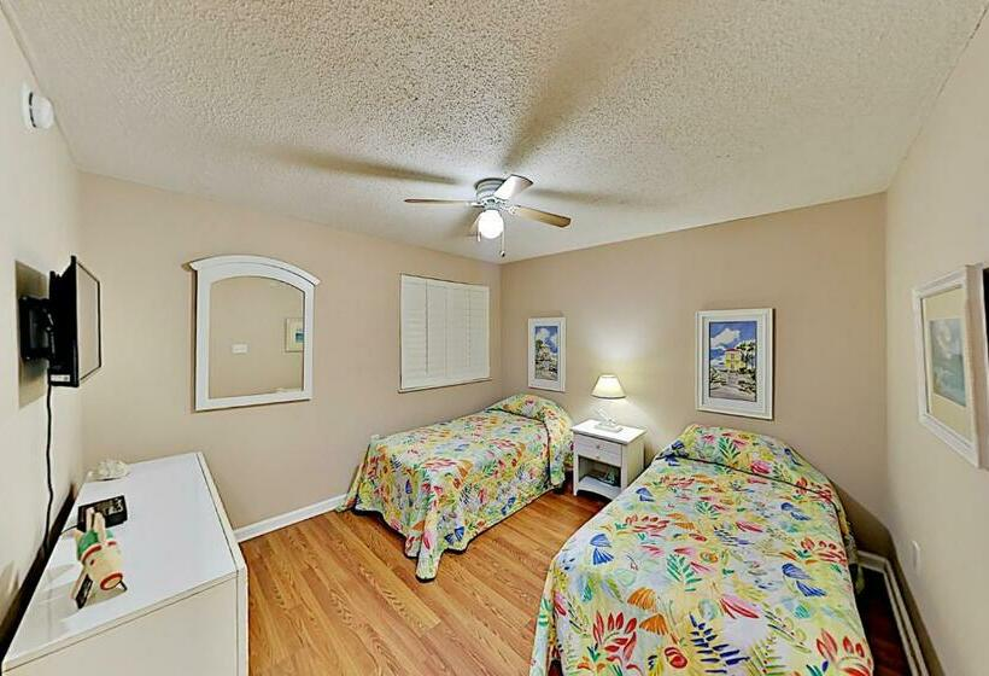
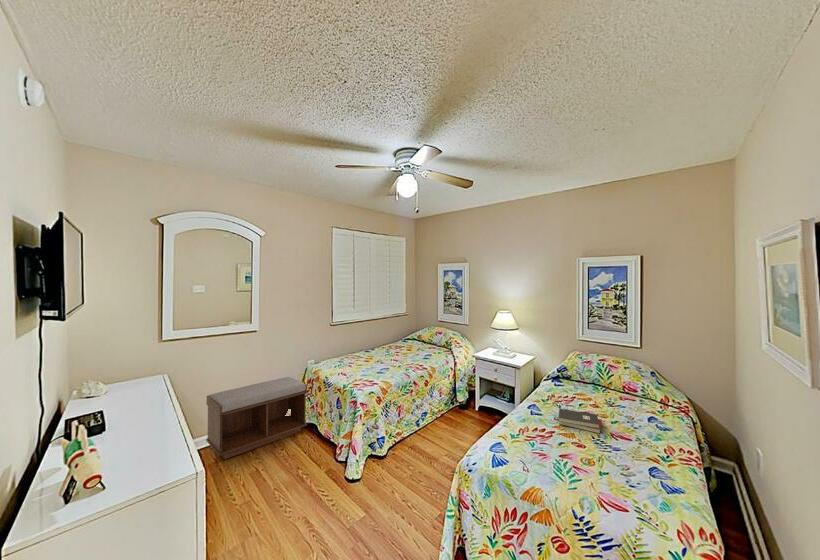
+ hardback book [558,408,603,434]
+ bench [205,376,308,460]
